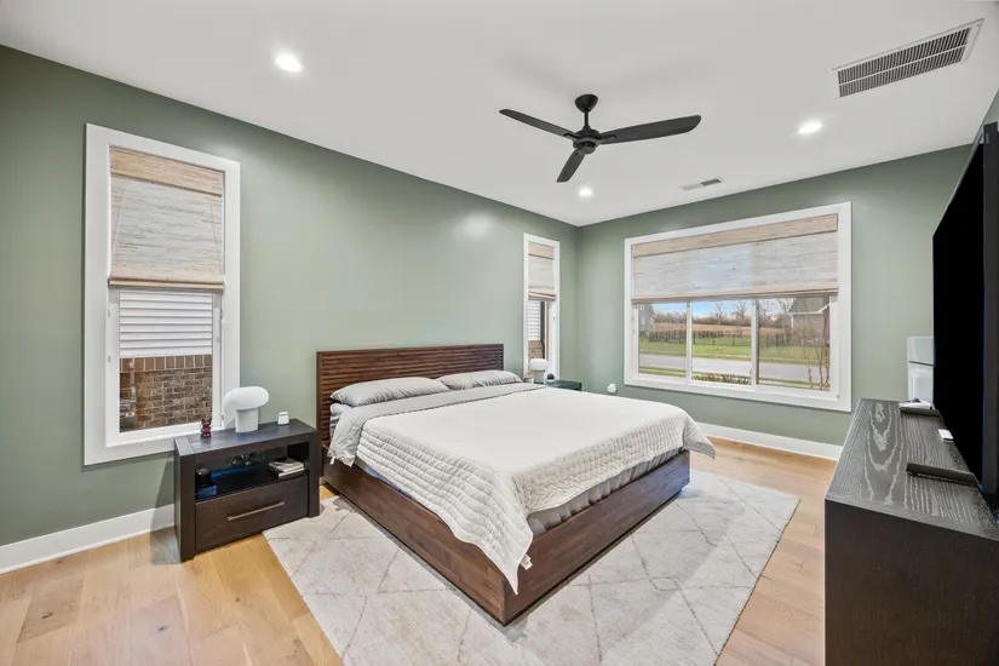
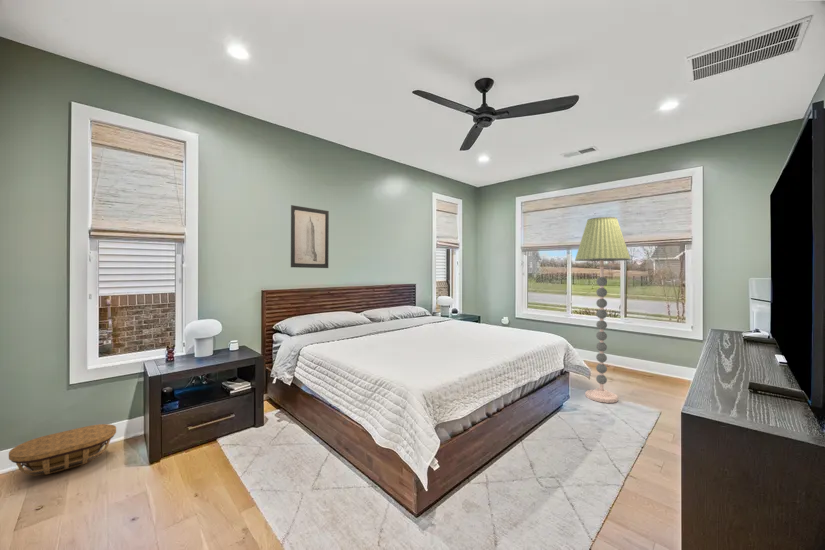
+ basket [8,423,117,476]
+ floor lamp [574,216,632,404]
+ wall art [290,204,330,269]
